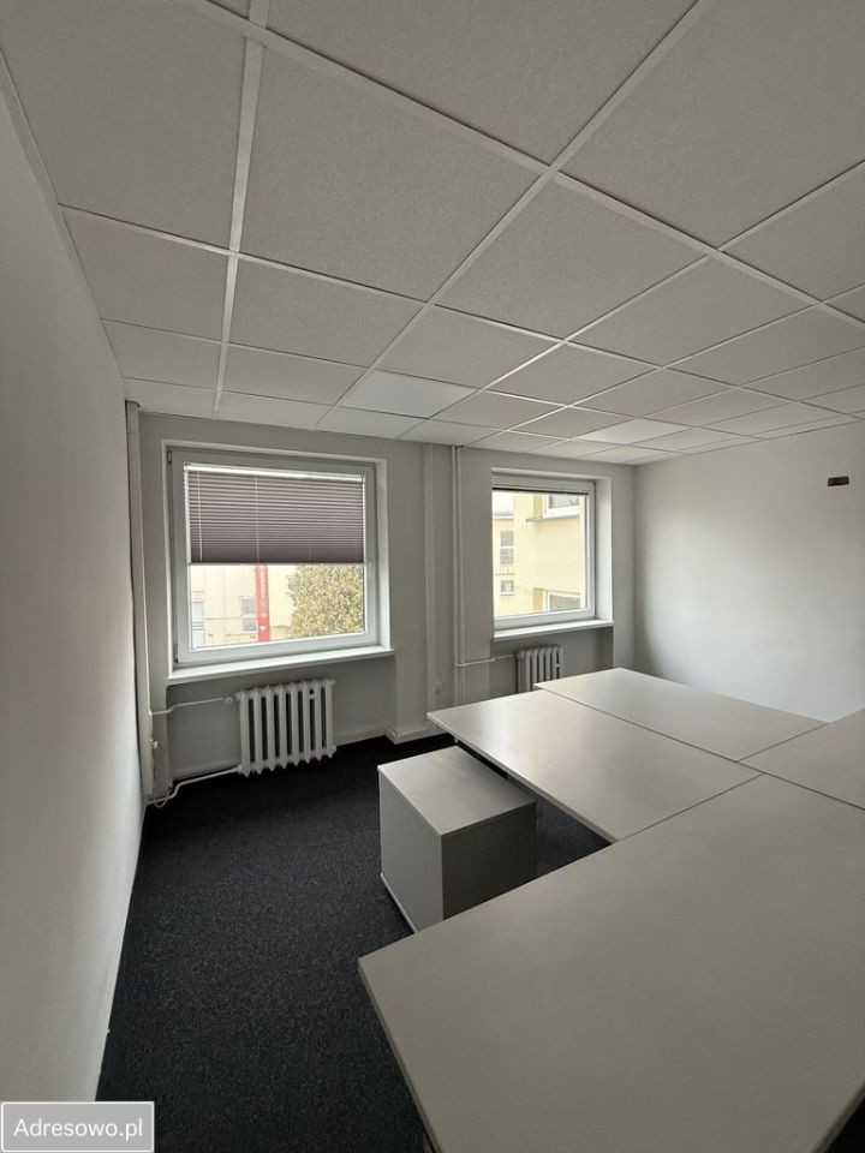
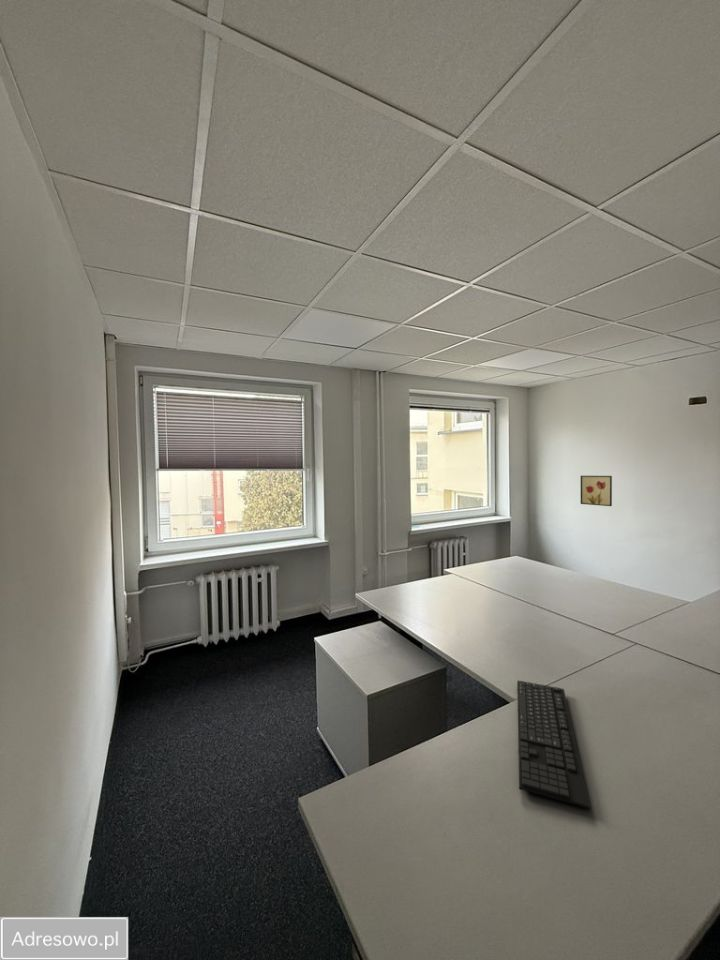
+ keyboard [516,680,591,810]
+ wall art [580,475,613,507]
